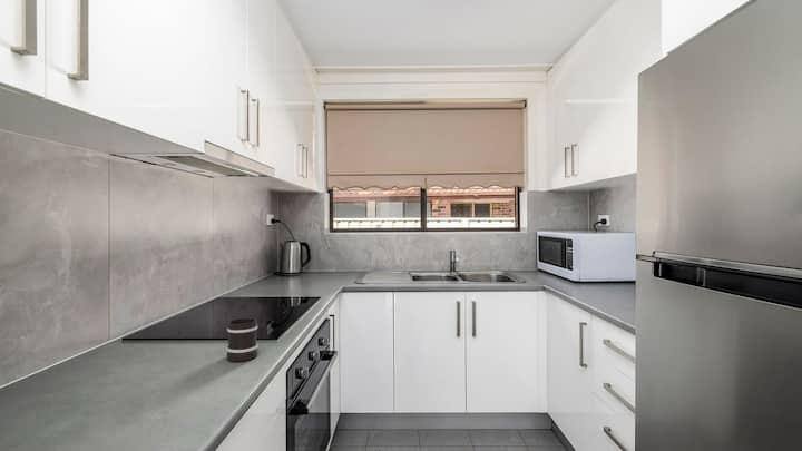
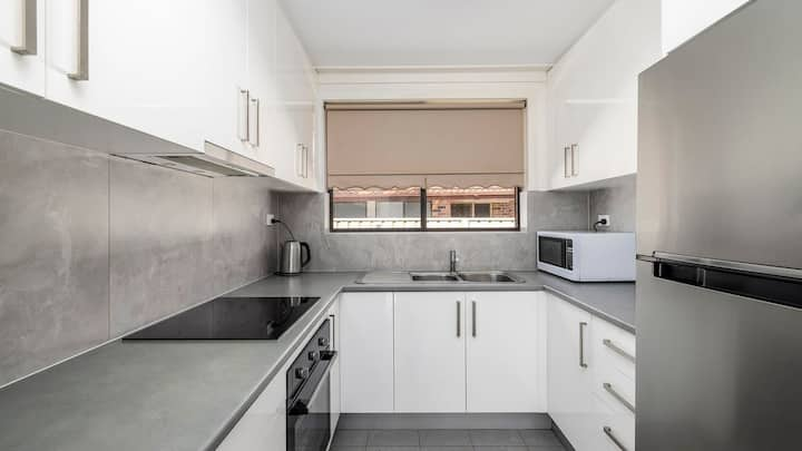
- mug [226,317,260,363]
